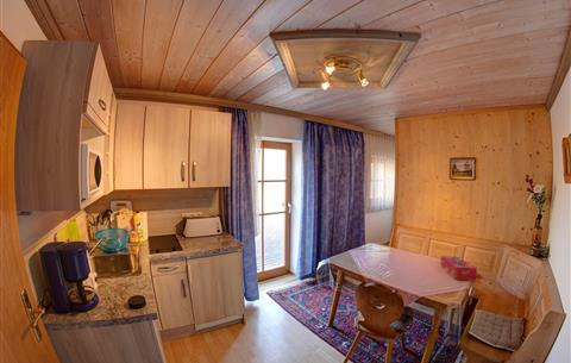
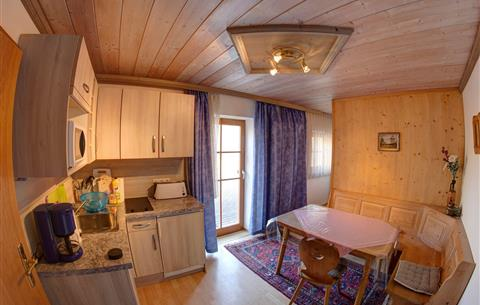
- tissue box [440,255,478,282]
